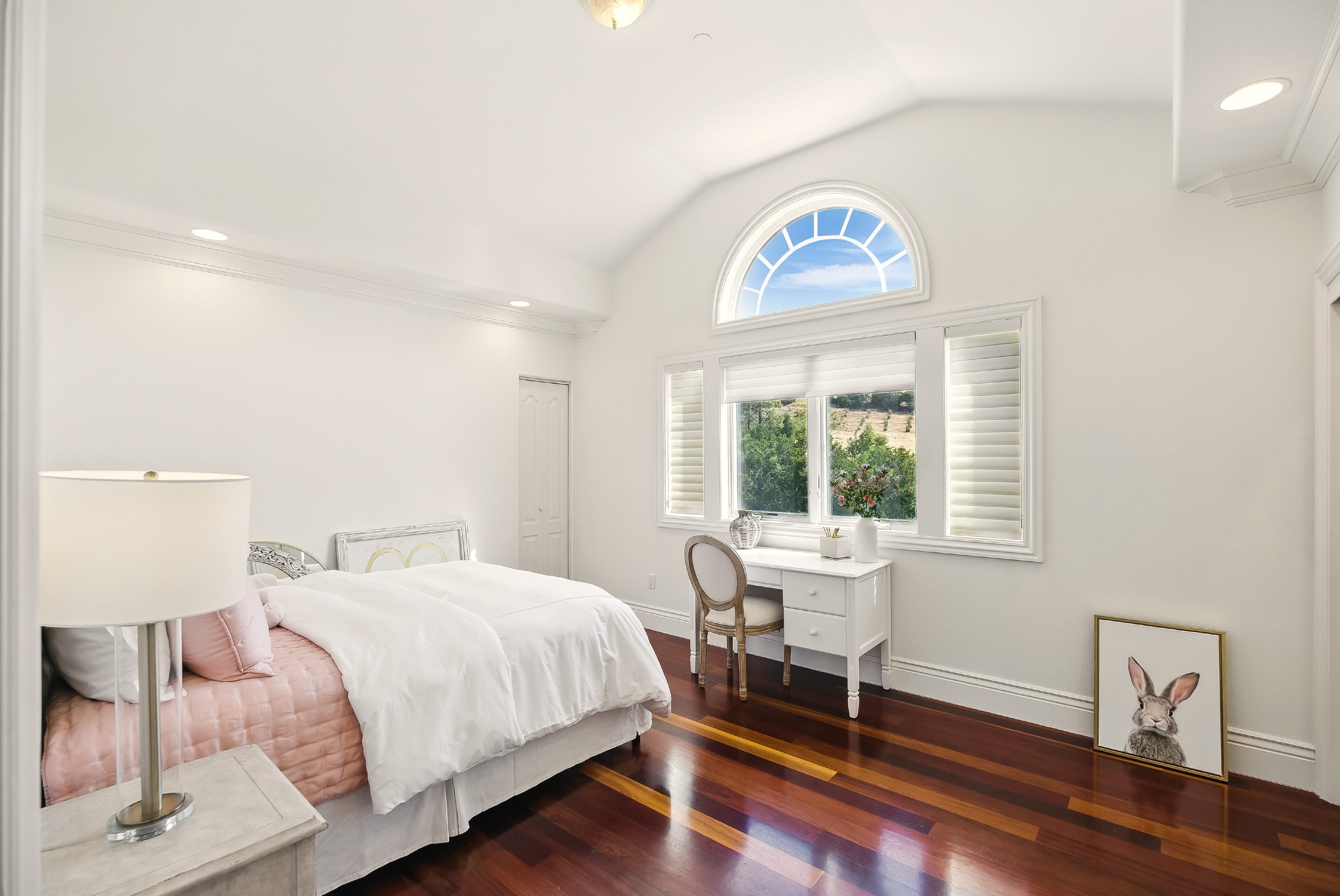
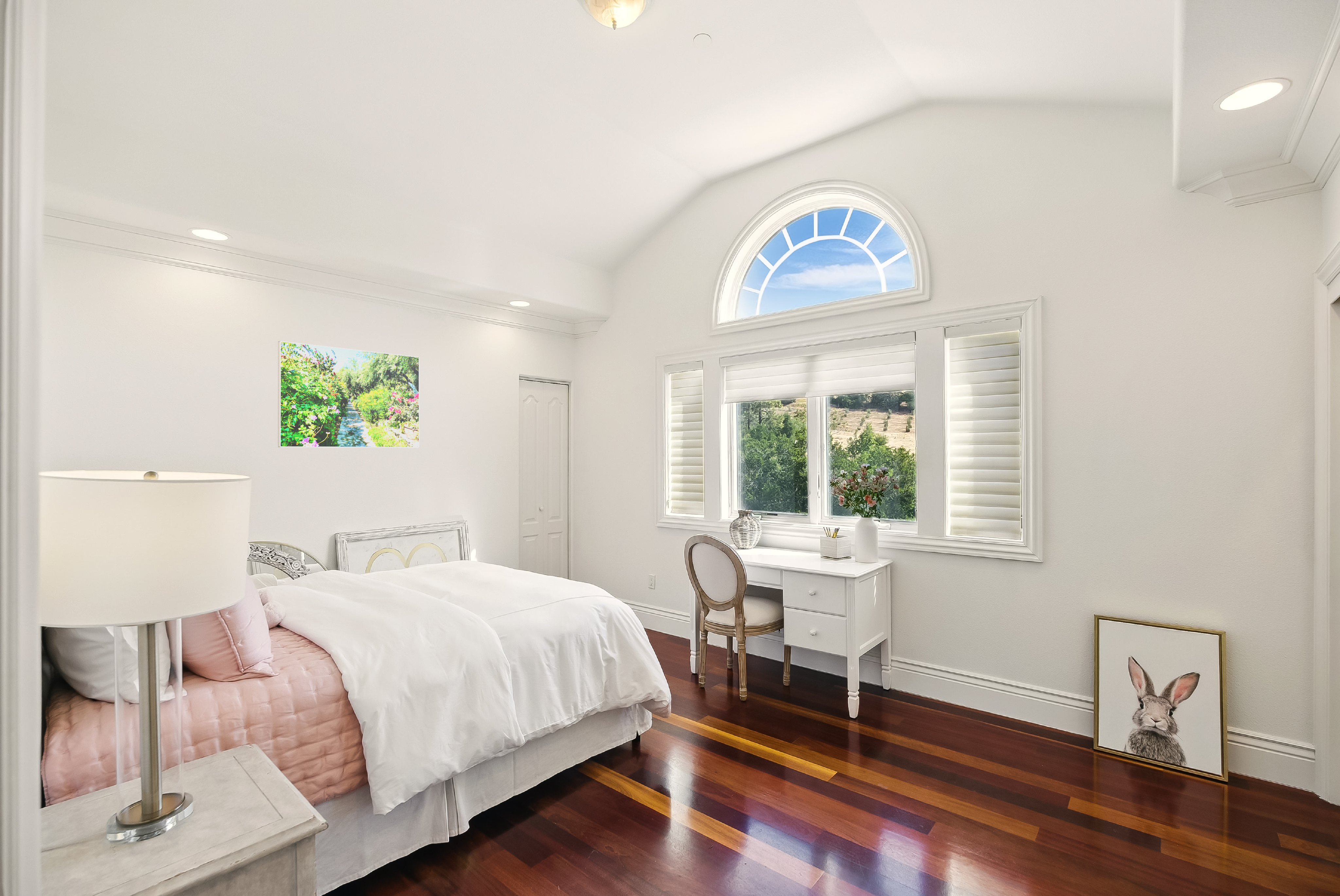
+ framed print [278,341,420,448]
